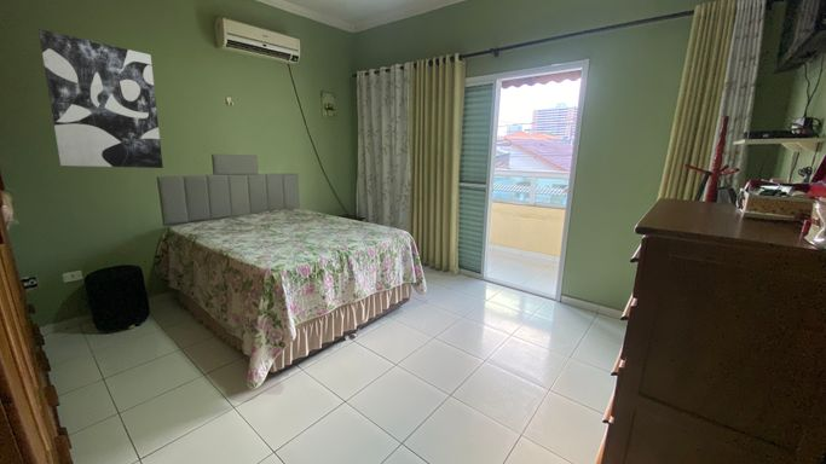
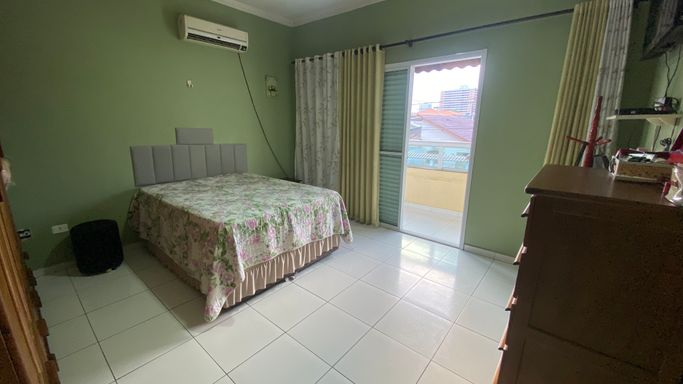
- wall art [37,28,164,169]
